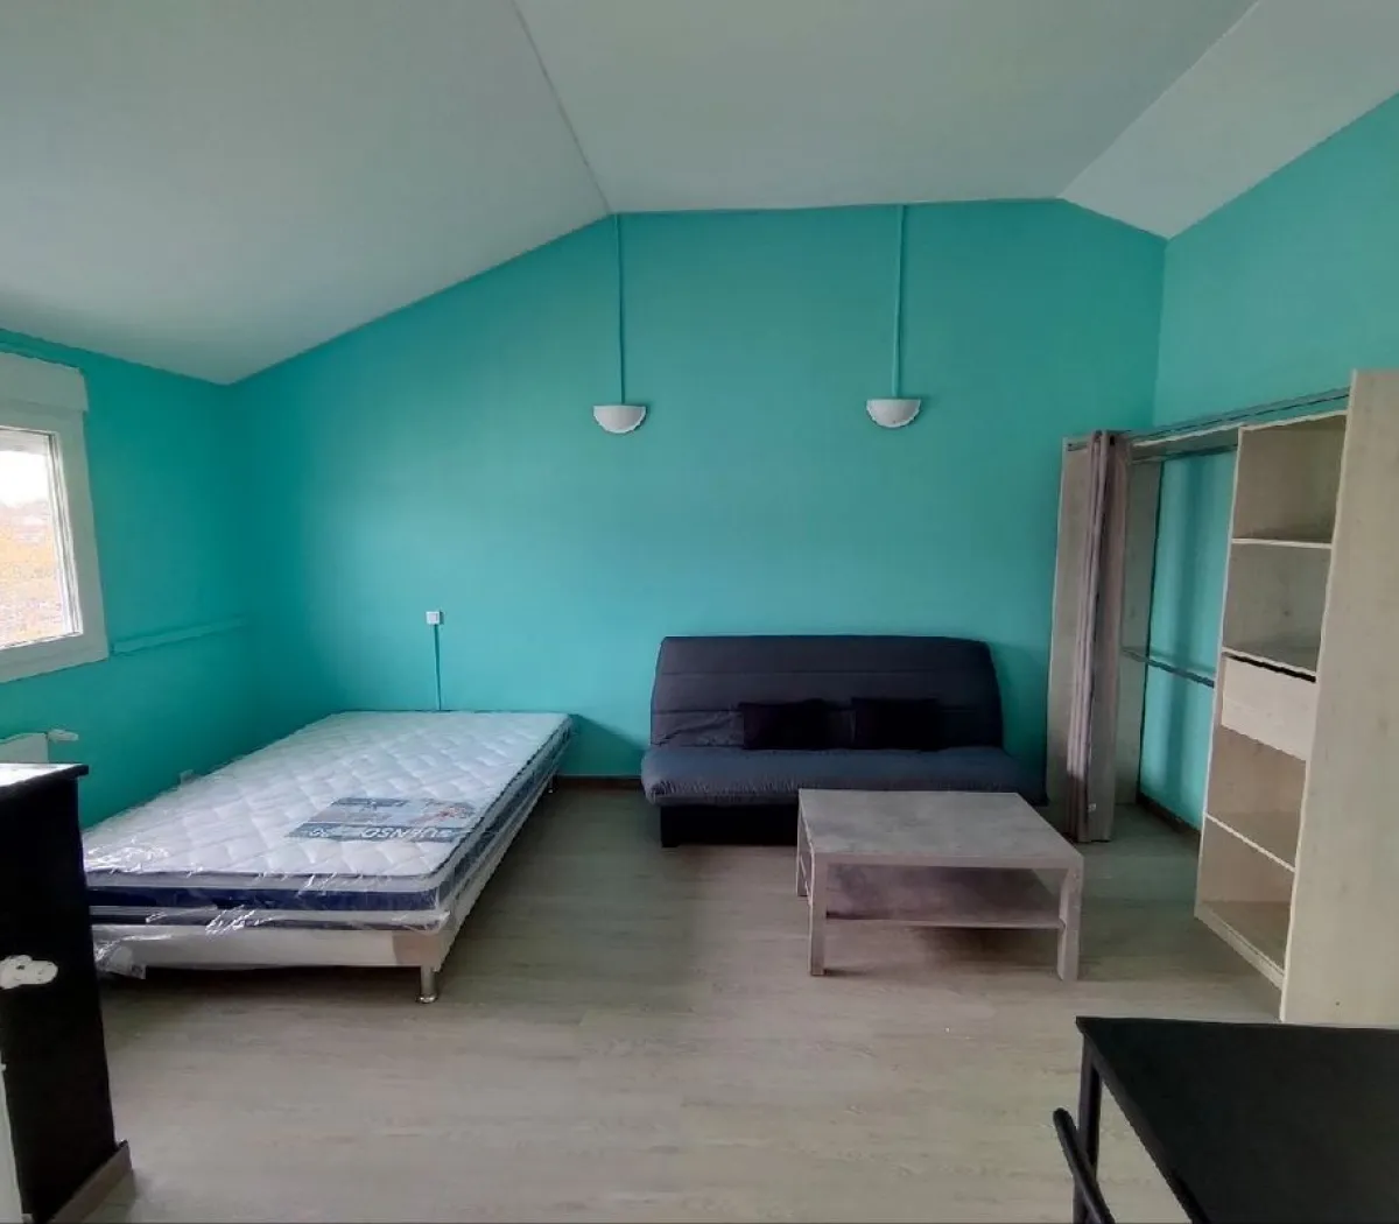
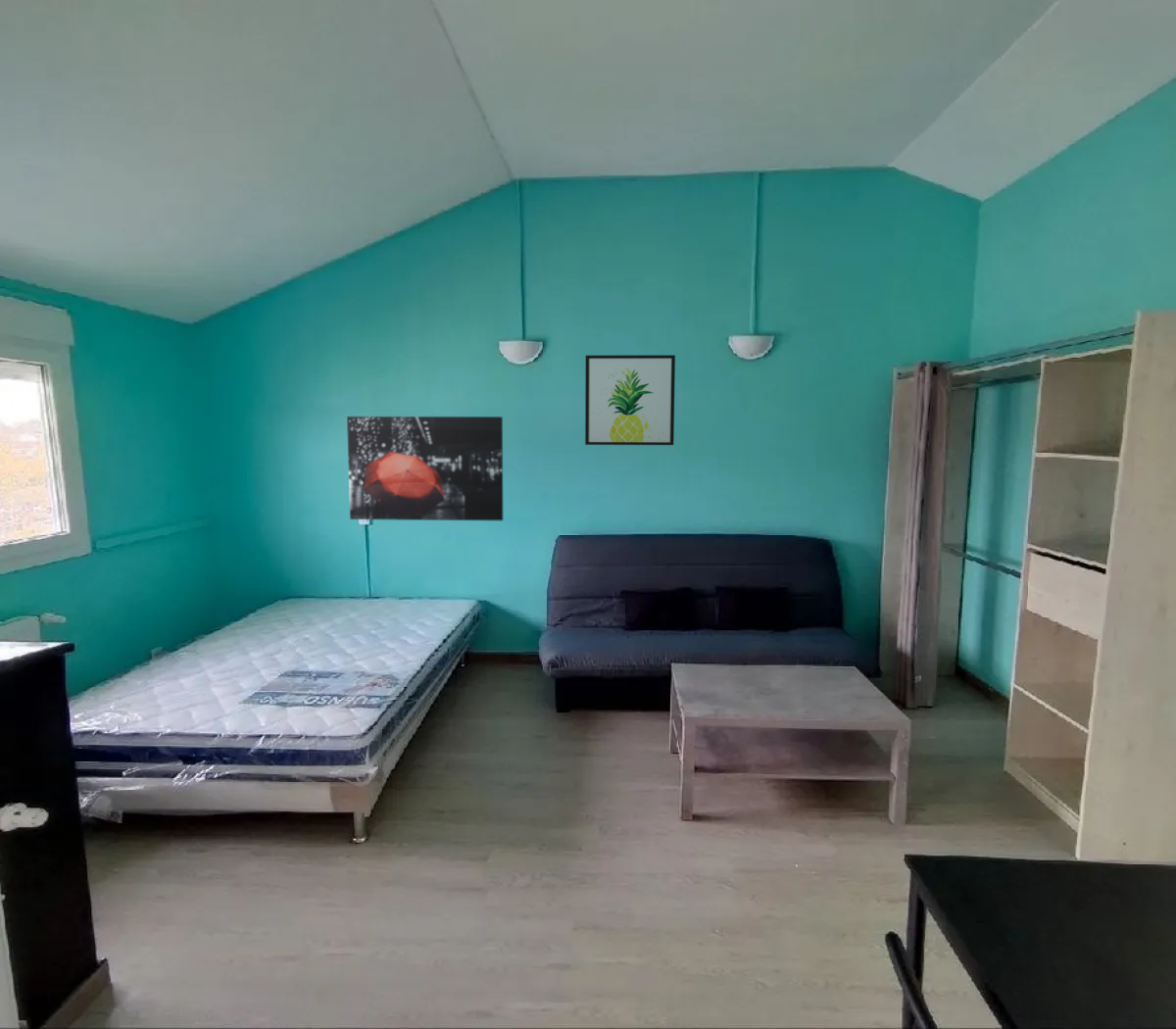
+ wall art [584,354,676,446]
+ wall art [346,416,504,521]
